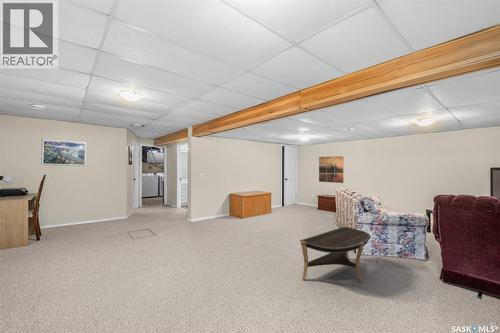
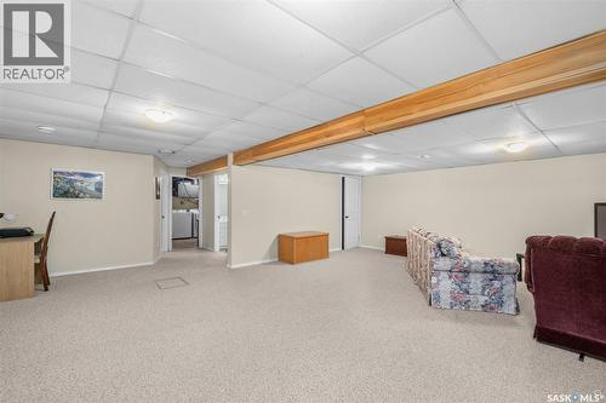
- coffee table [299,226,372,283]
- wall art [318,155,345,184]
